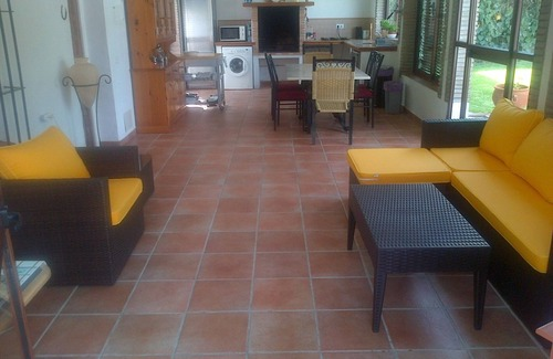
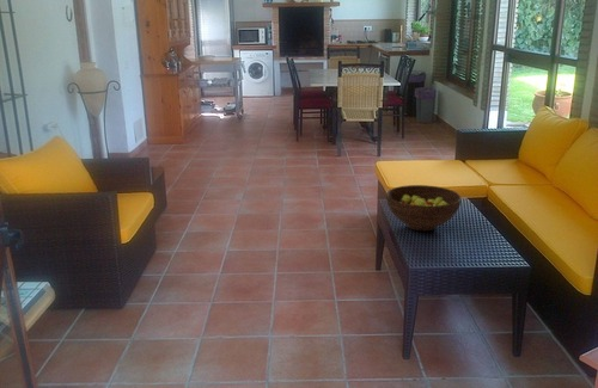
+ fruit bowl [385,184,463,232]
